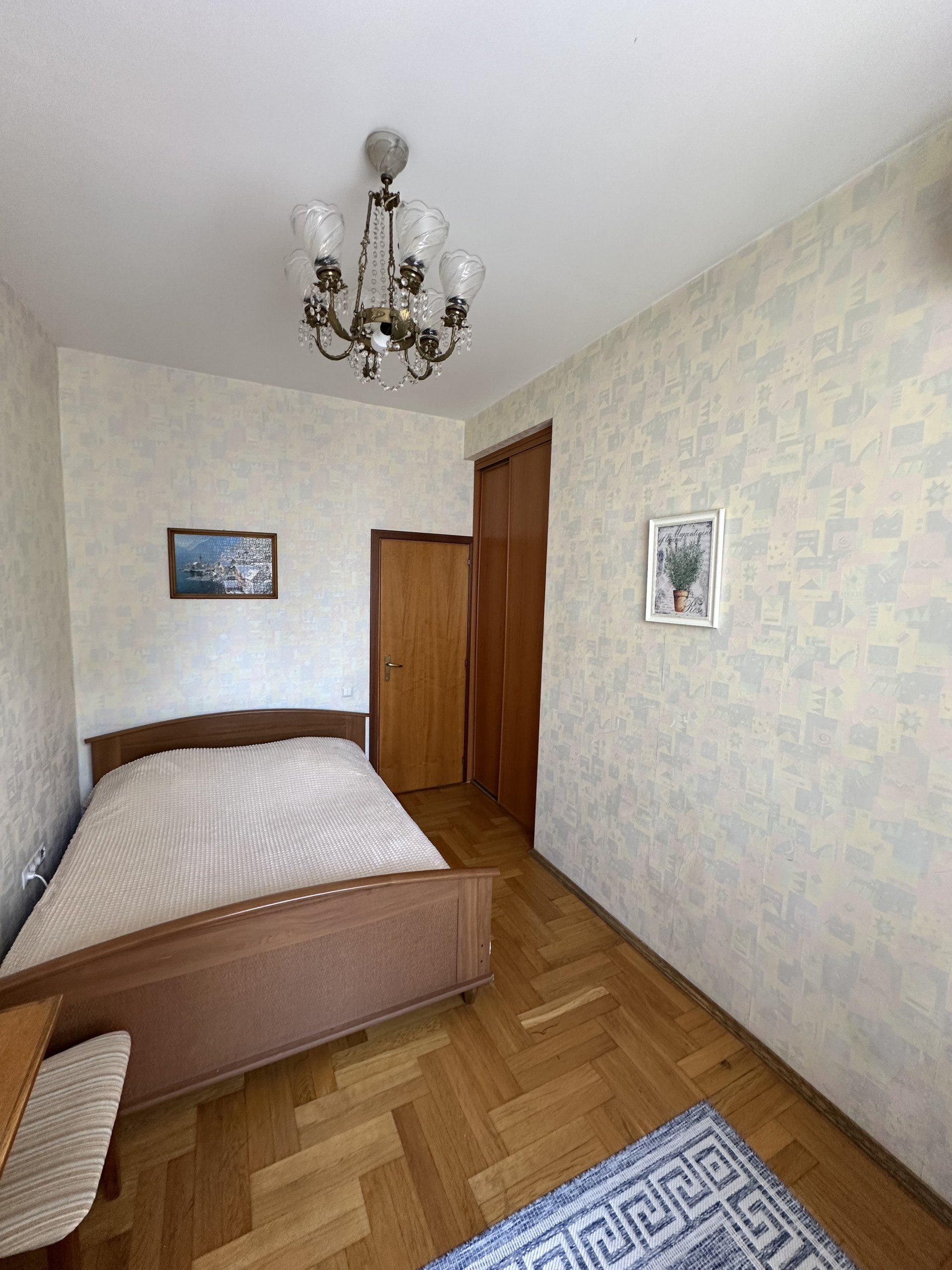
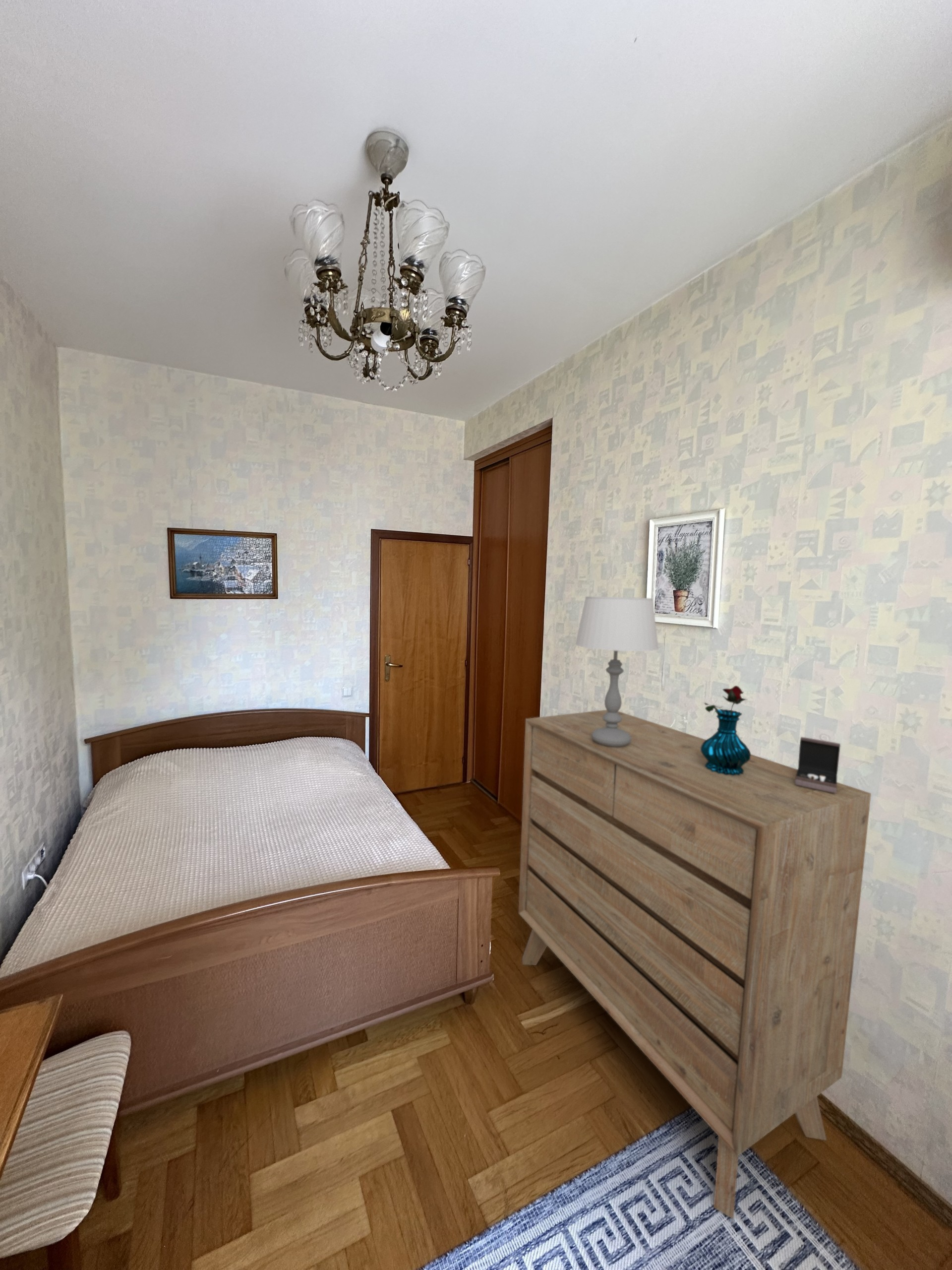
+ jewelry box [795,736,841,793]
+ dresser [518,709,872,1219]
+ vase [701,685,751,776]
+ table lamp [575,596,659,747]
